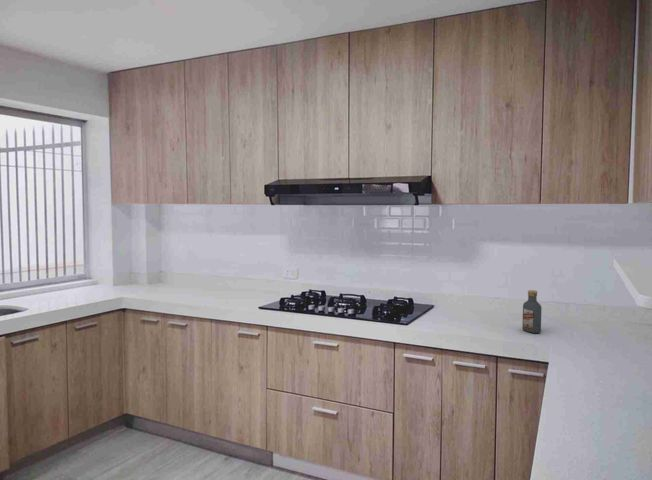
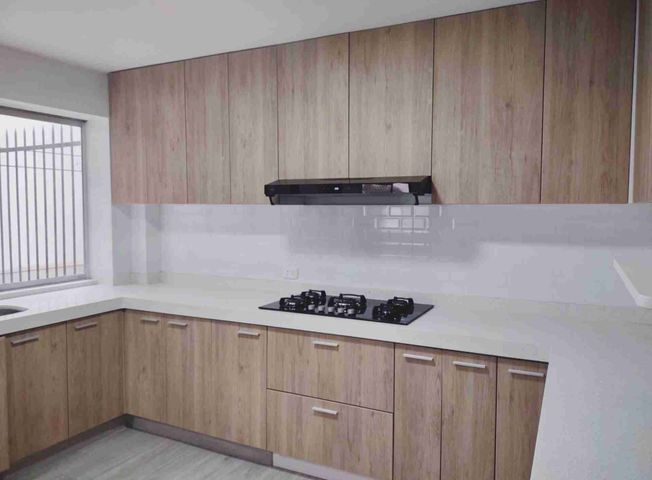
- vodka [521,289,543,334]
